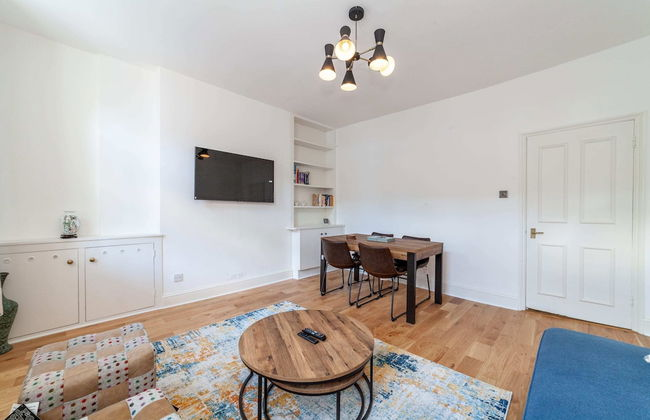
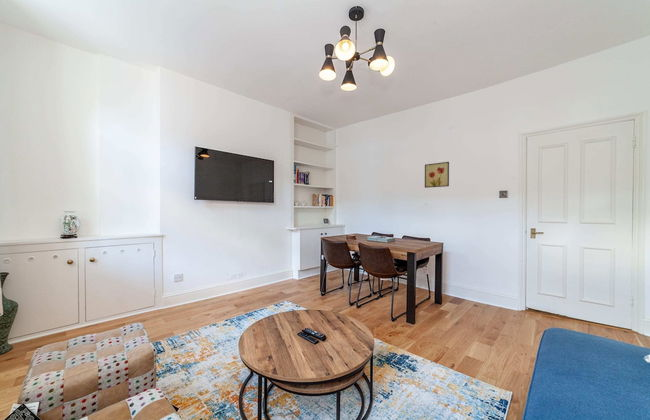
+ wall art [424,161,450,189]
